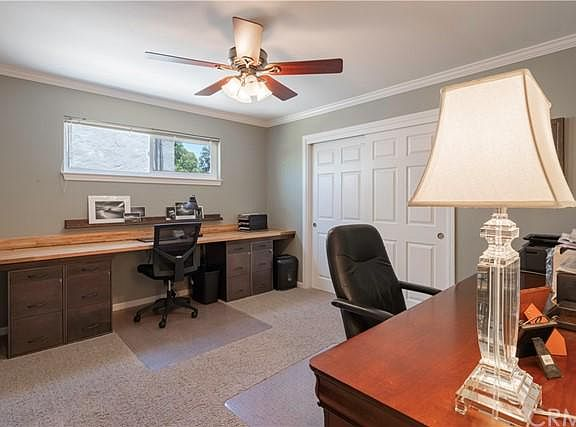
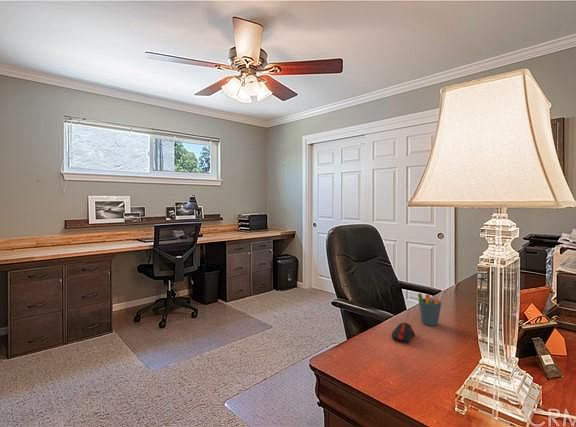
+ computer mouse [391,322,416,344]
+ pen holder [417,290,444,327]
